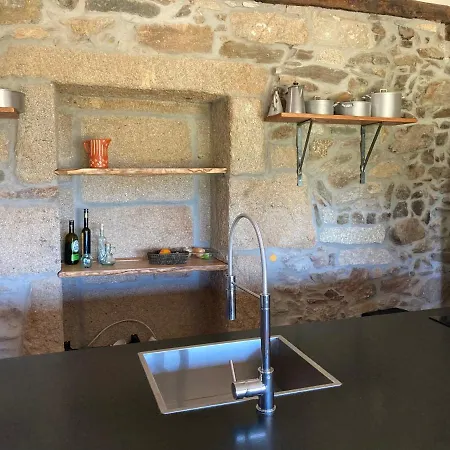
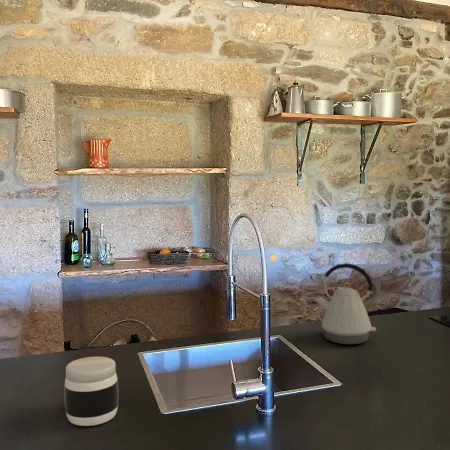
+ kettle [313,262,377,345]
+ jar [63,356,119,427]
